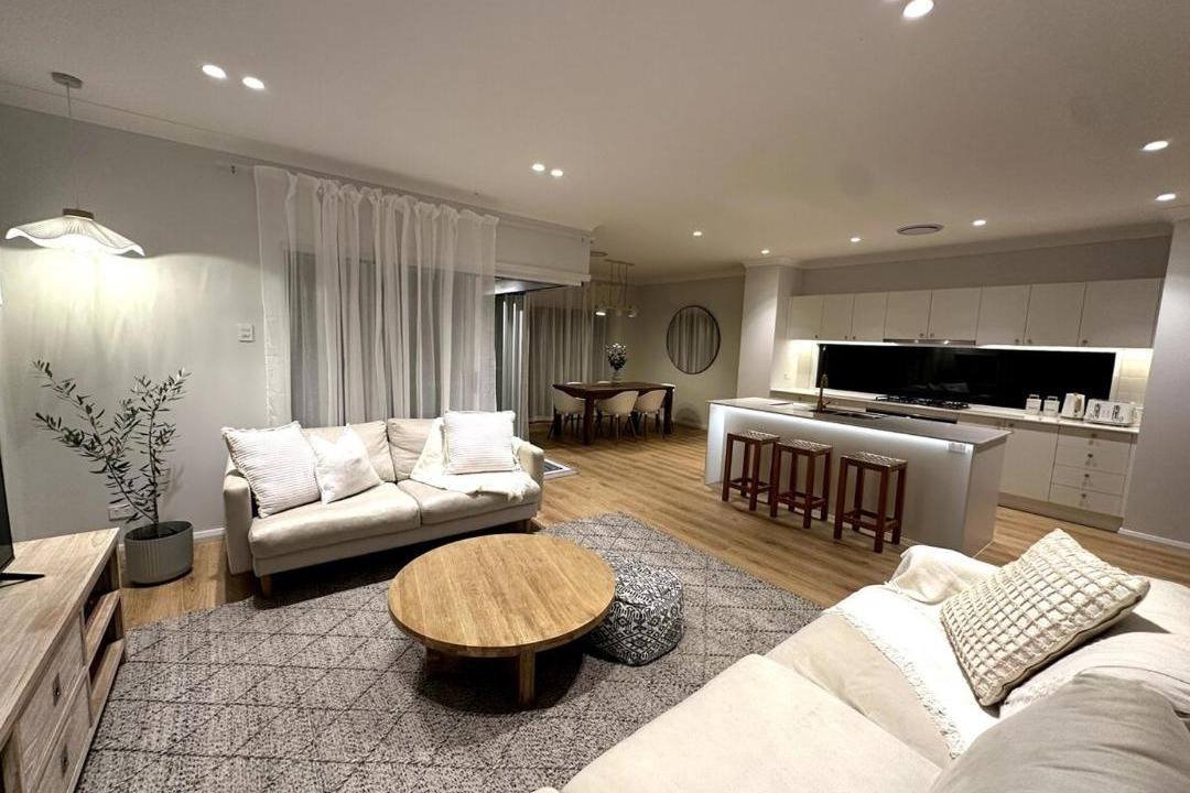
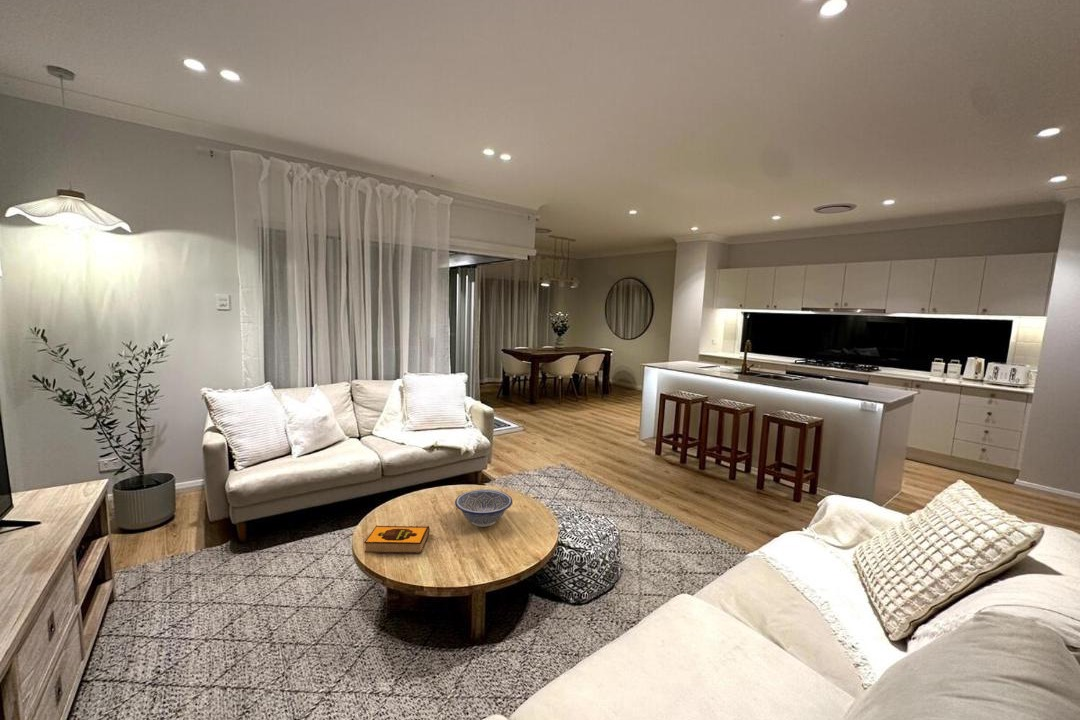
+ hardback book [363,524,430,554]
+ decorative bowl [454,488,513,528]
